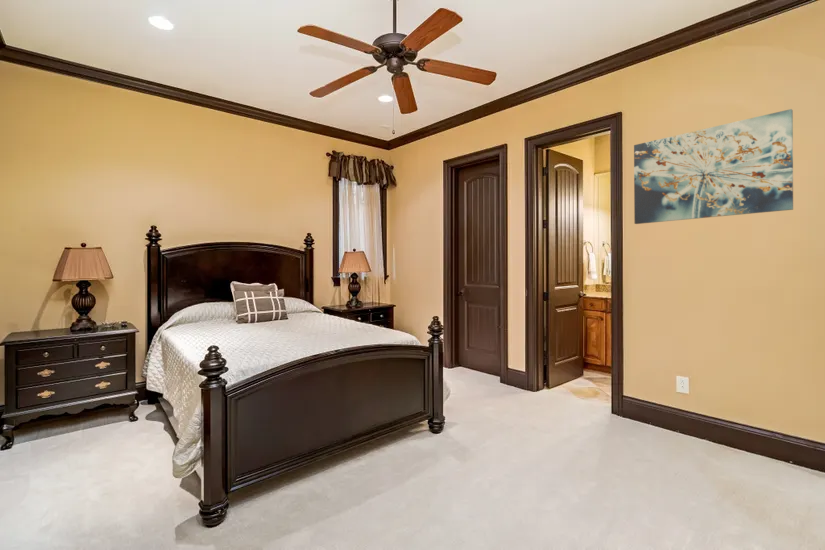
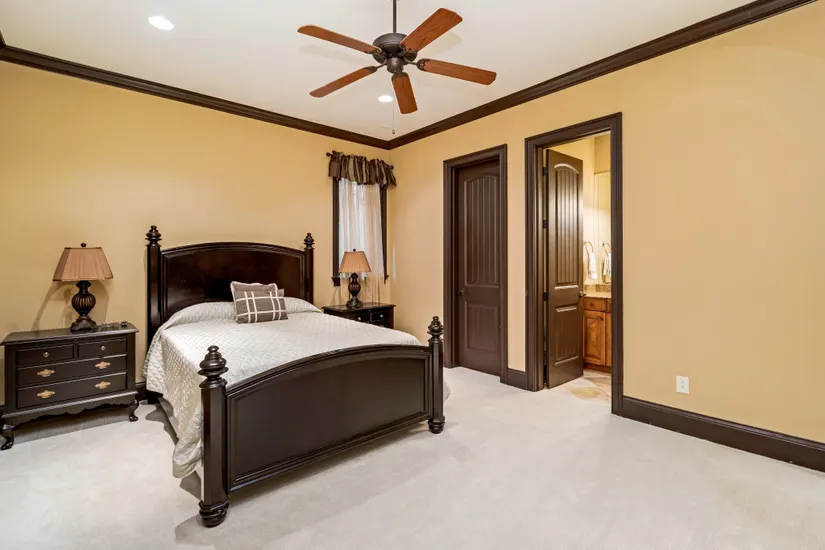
- wall art [633,108,794,225]
